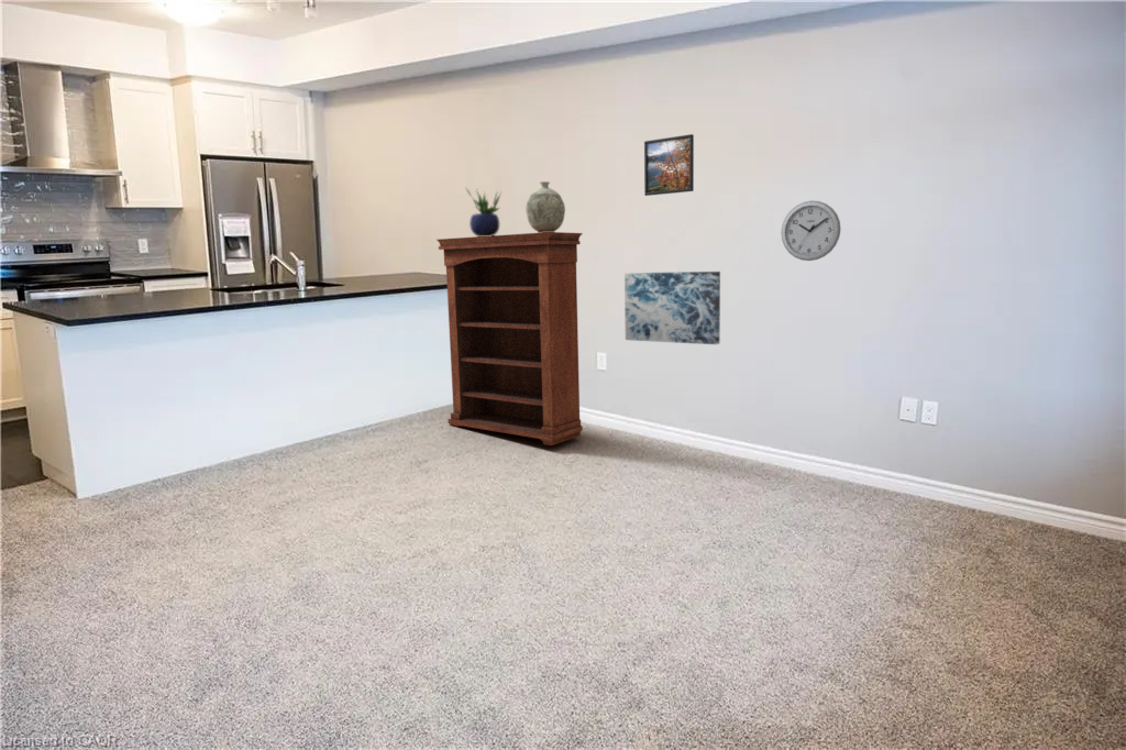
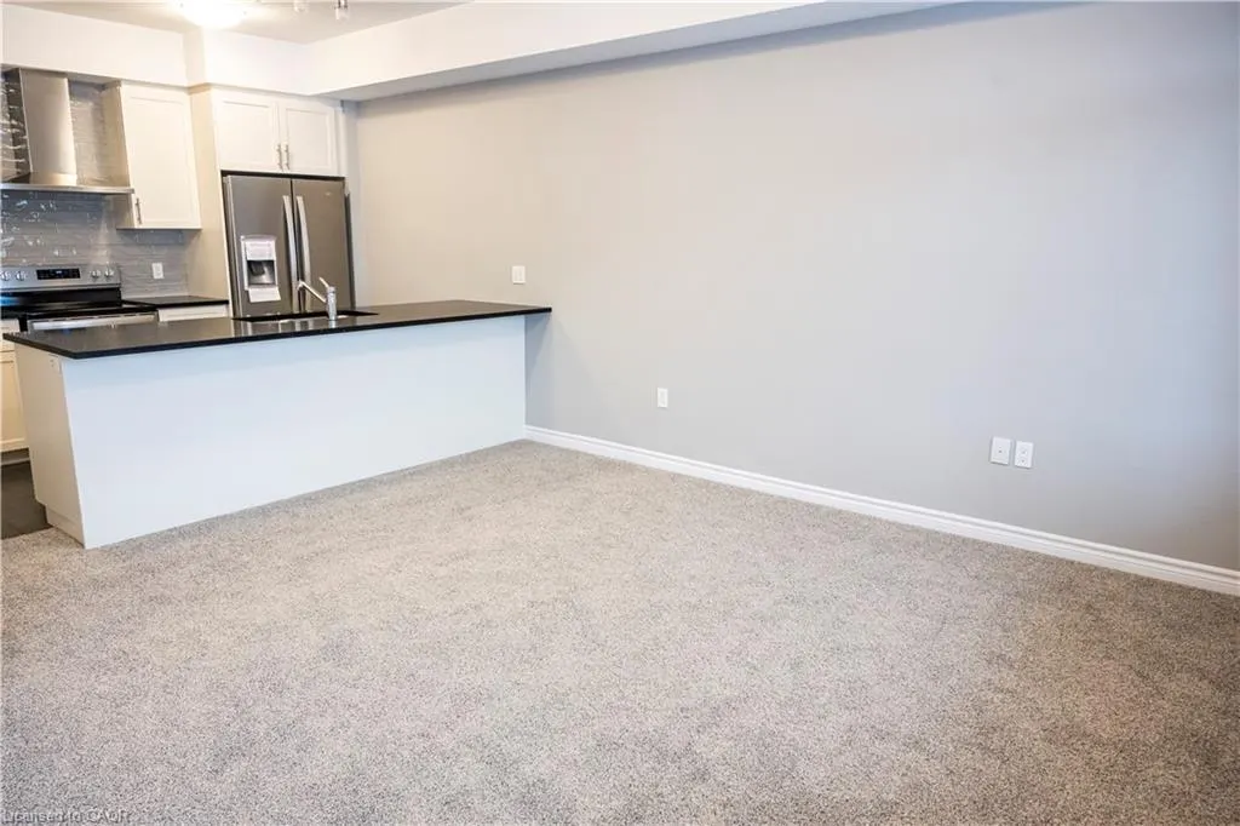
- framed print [643,133,695,197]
- decorative vase [525,180,566,233]
- bookshelf [435,231,584,446]
- wall art [623,271,721,345]
- wall clock [780,200,842,262]
- potted plant [464,186,503,236]
